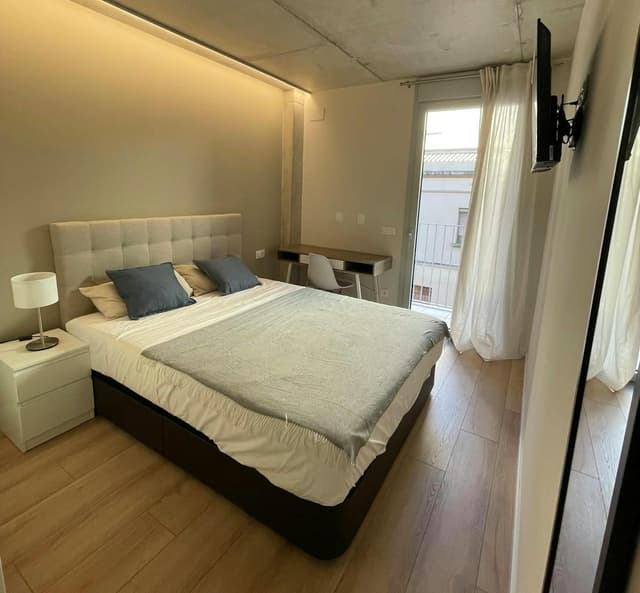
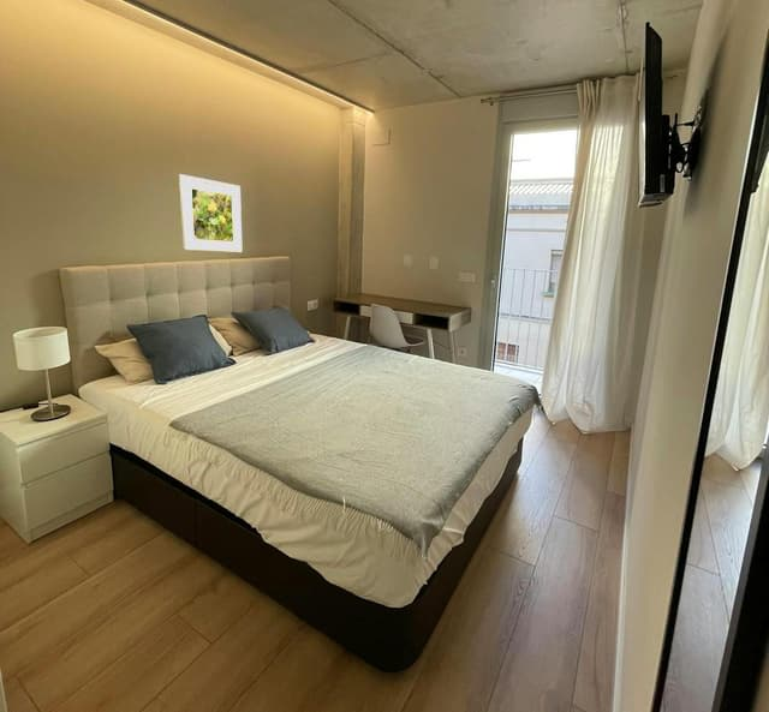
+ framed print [178,173,243,253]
